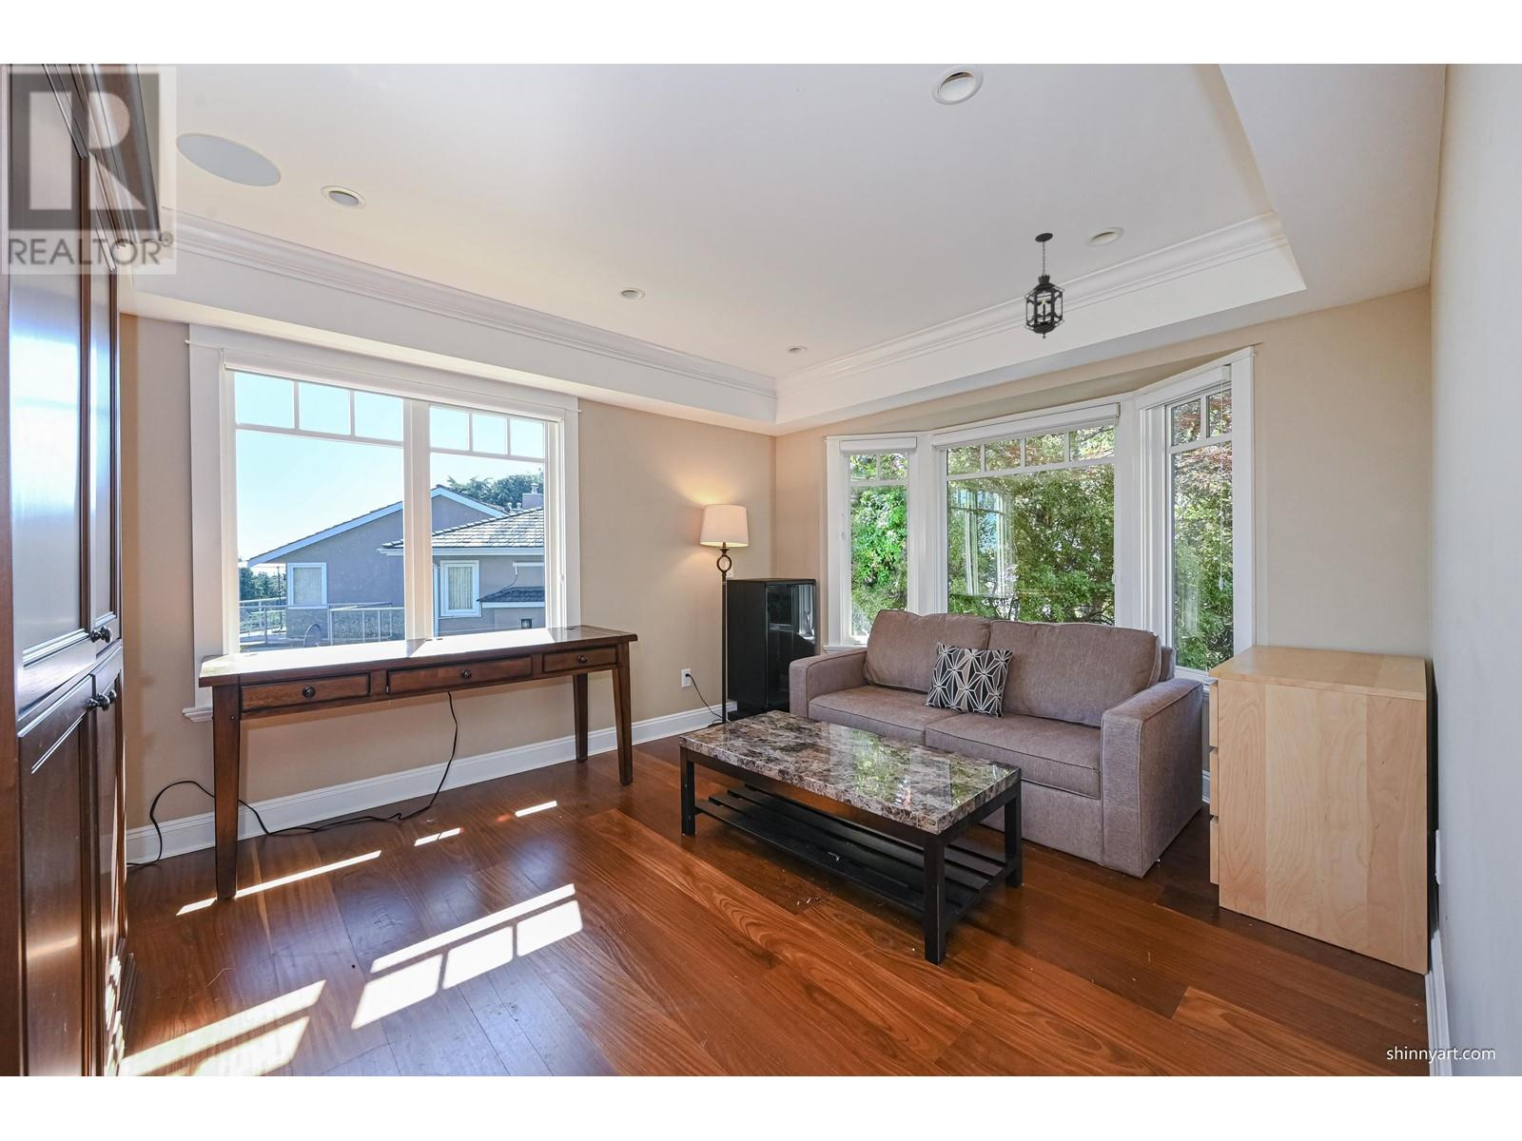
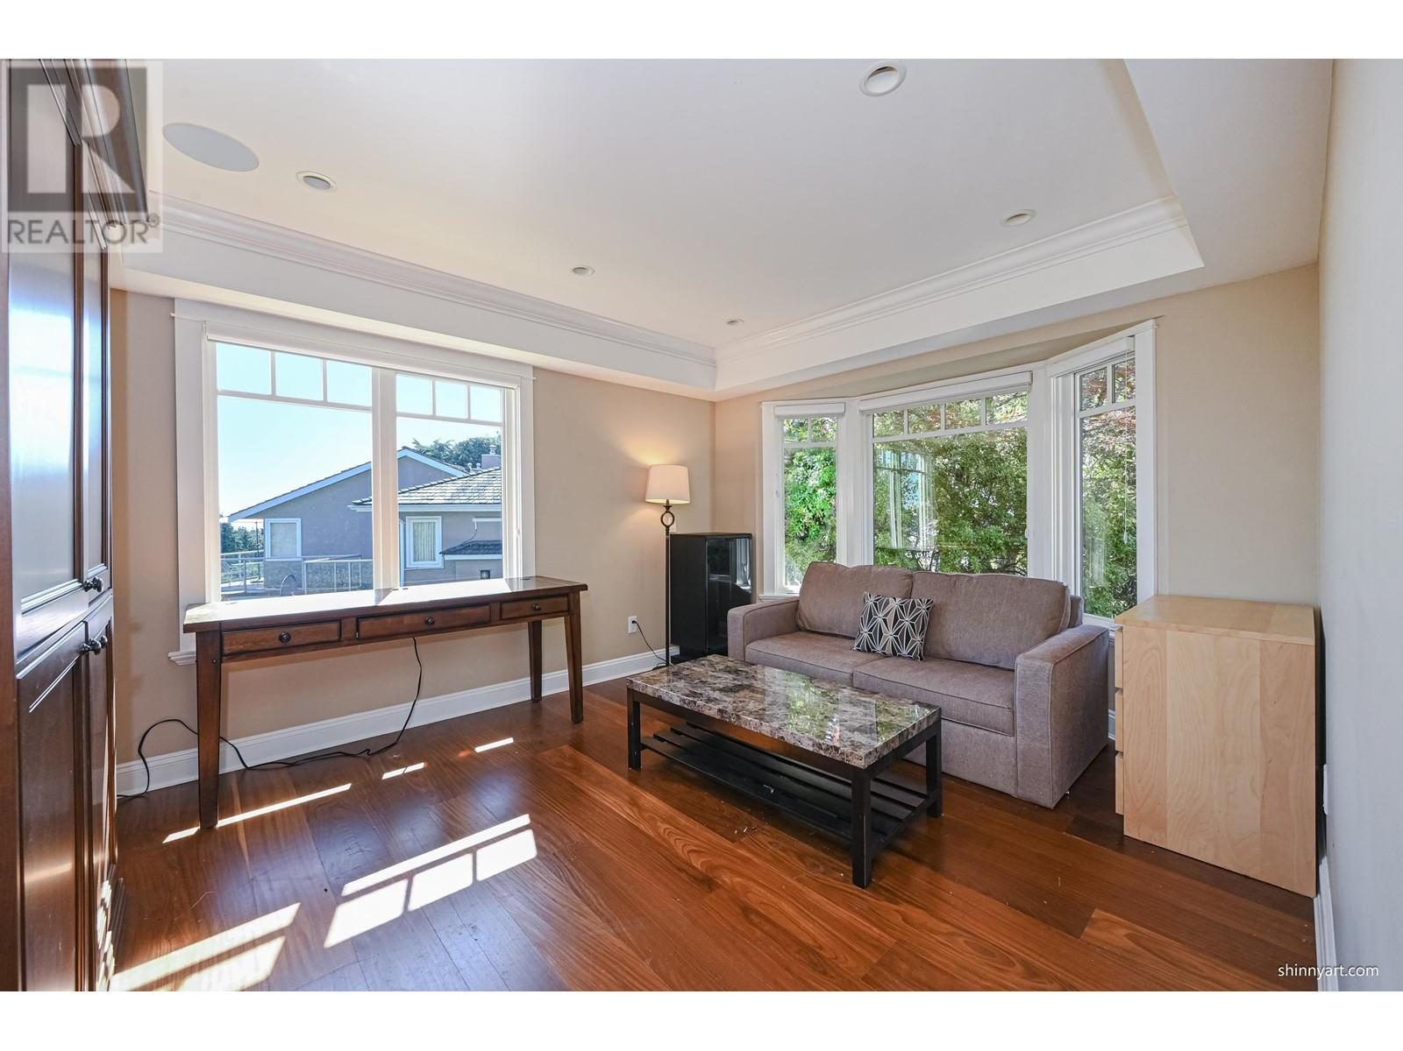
- hanging lantern [1023,233,1065,340]
